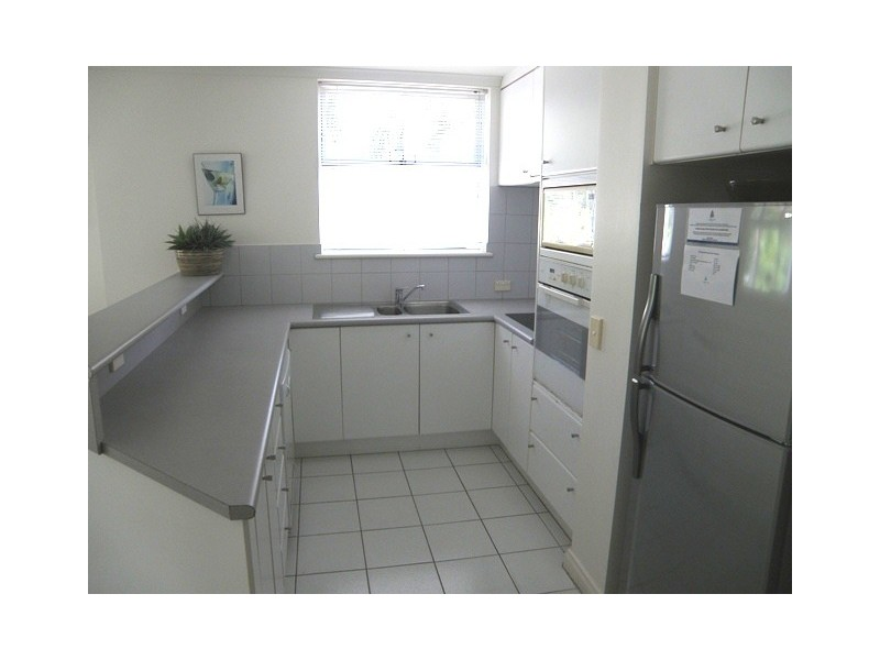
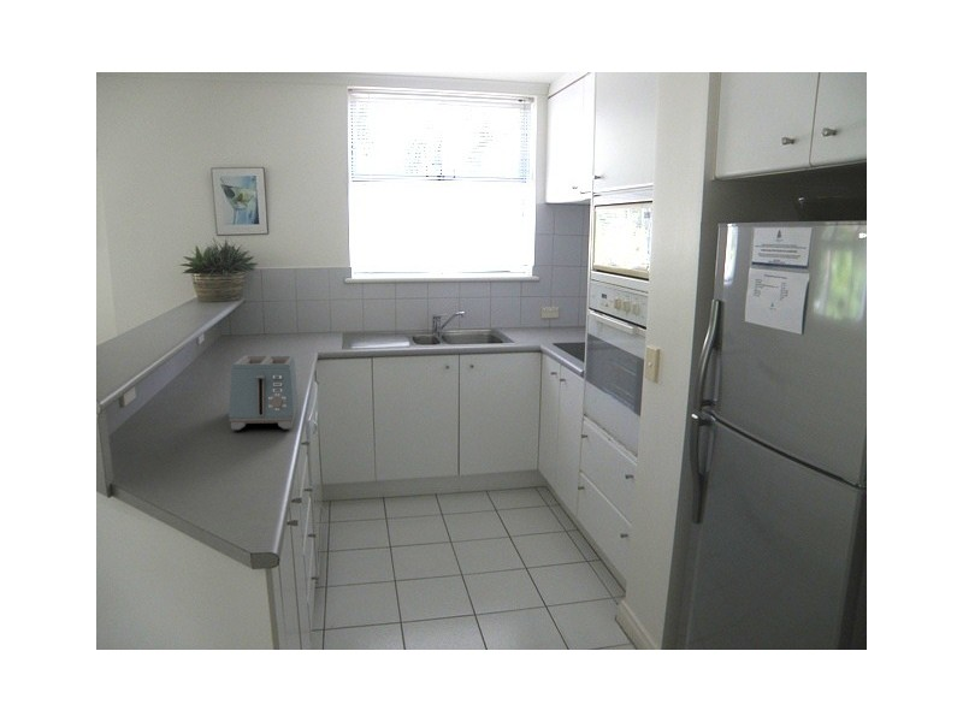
+ toaster [228,355,299,431]
